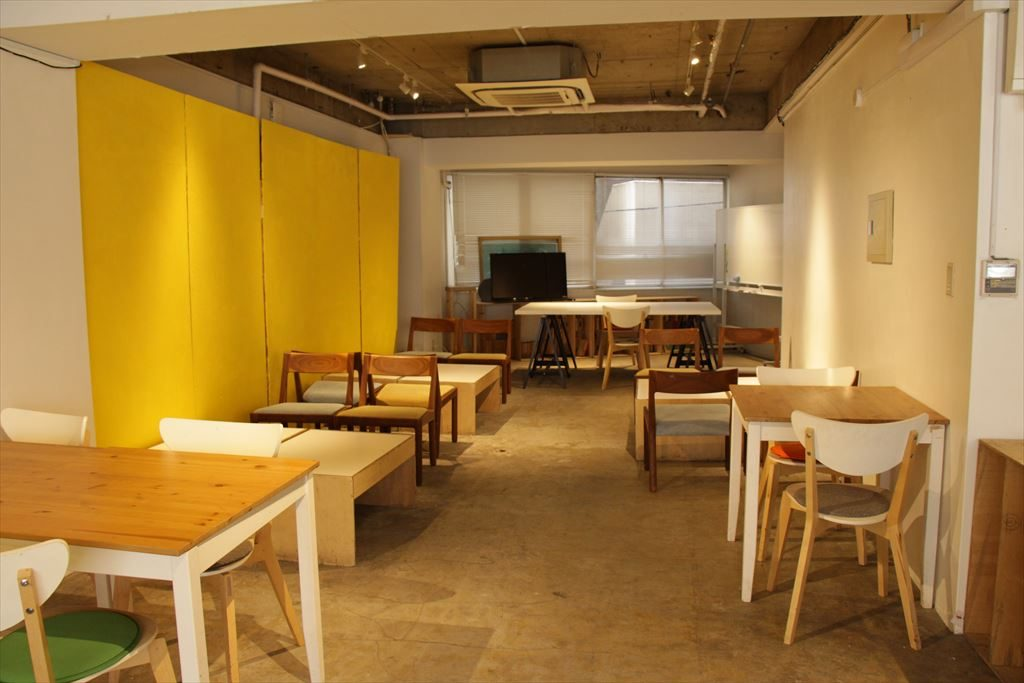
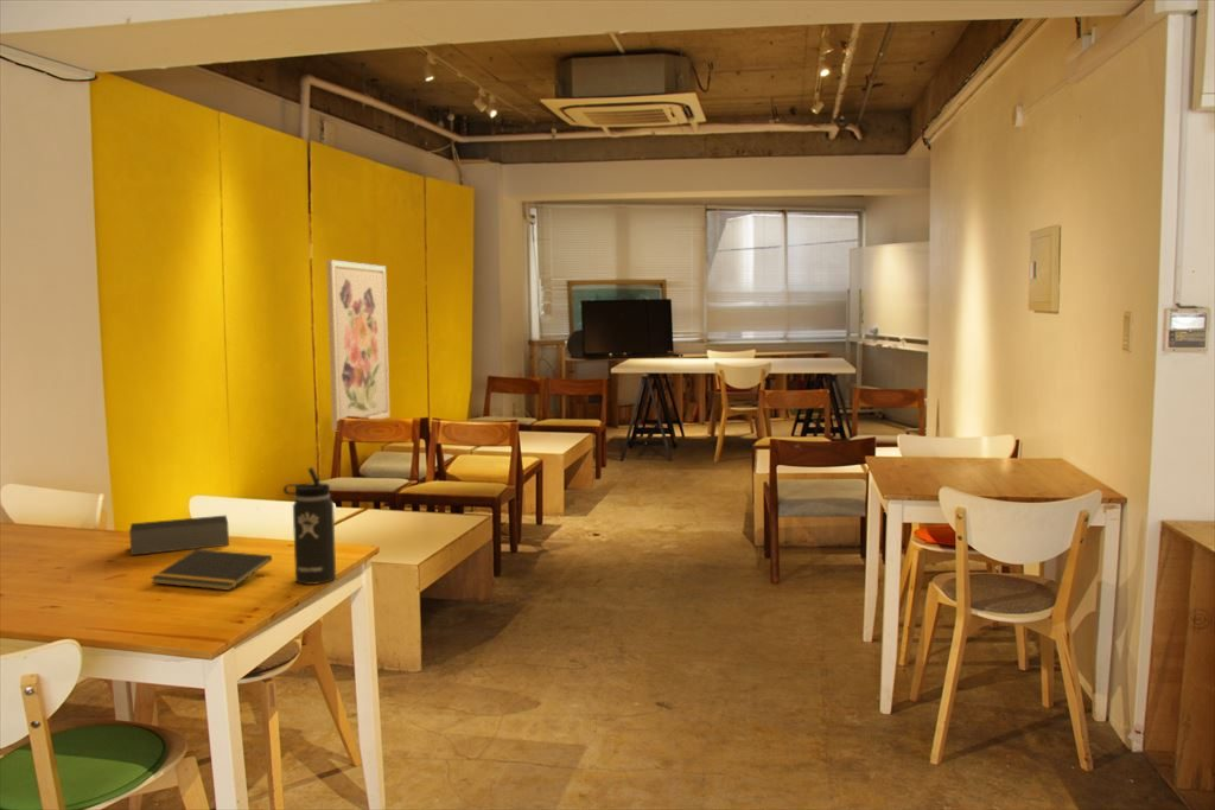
+ speaker [128,515,230,556]
+ wall art [325,259,392,432]
+ thermos bottle [282,466,337,586]
+ notepad [150,548,273,592]
